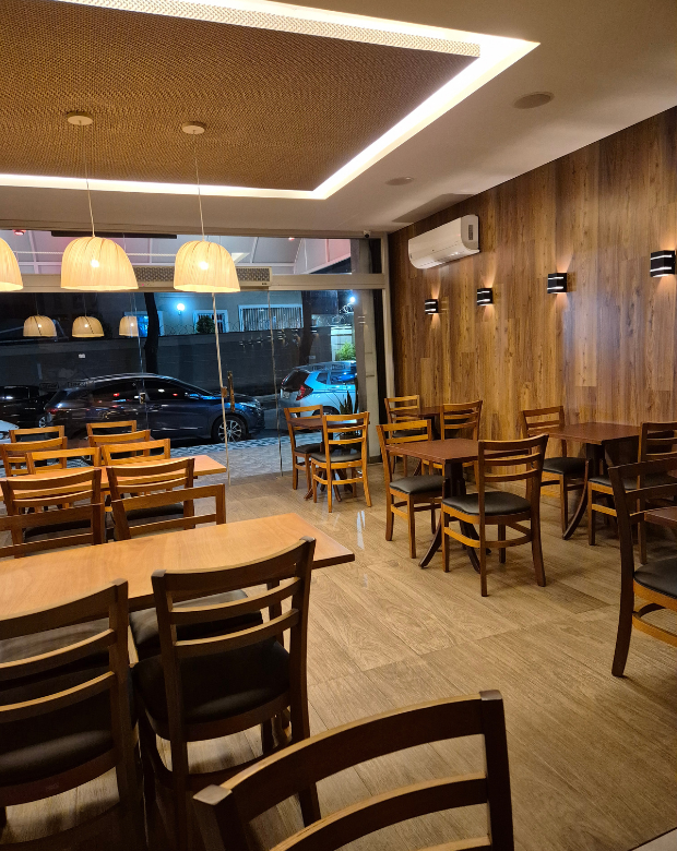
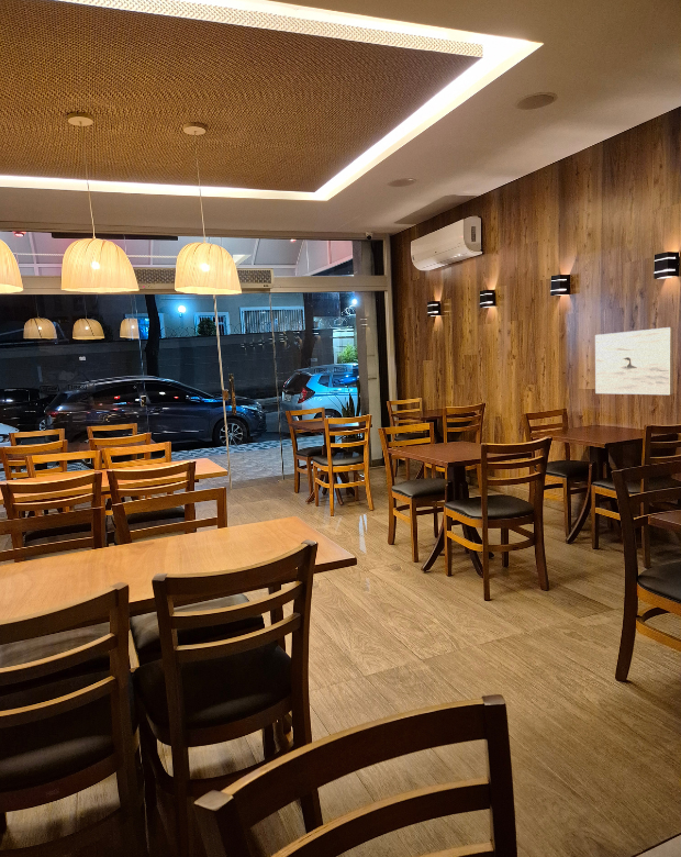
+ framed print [594,326,674,396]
